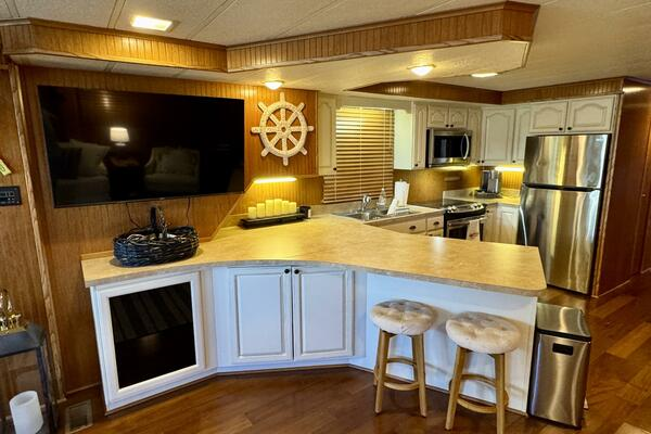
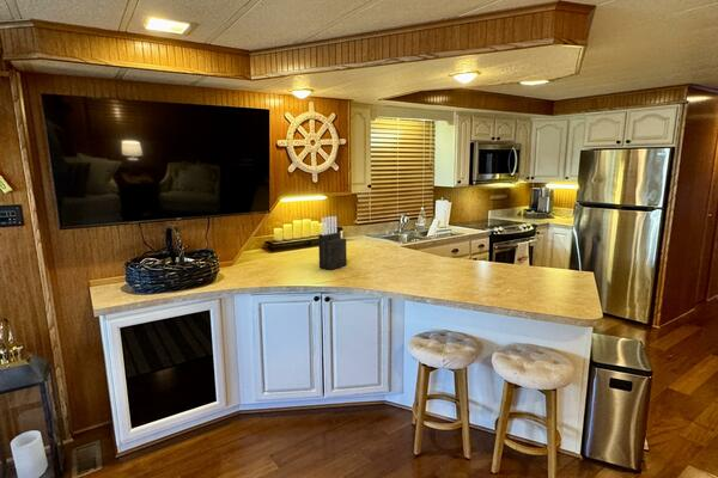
+ knife block [317,215,348,271]
